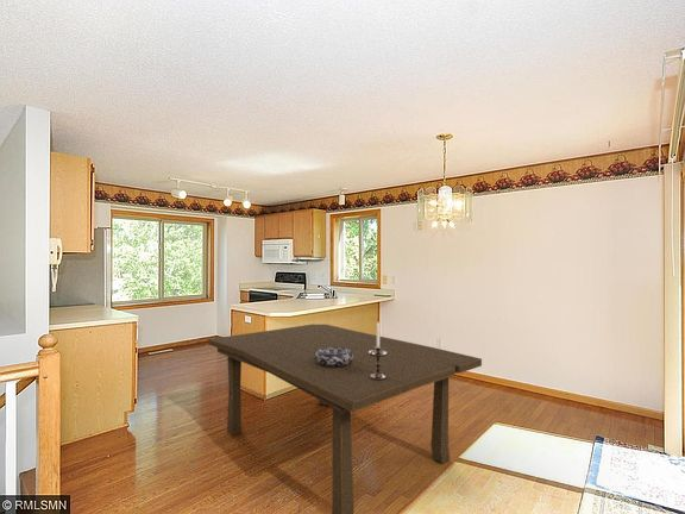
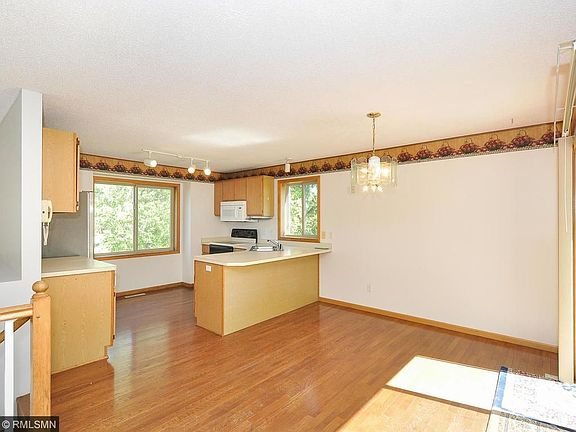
- candlestick [369,315,388,381]
- dining table [207,324,483,514]
- decorative bowl [315,346,353,366]
